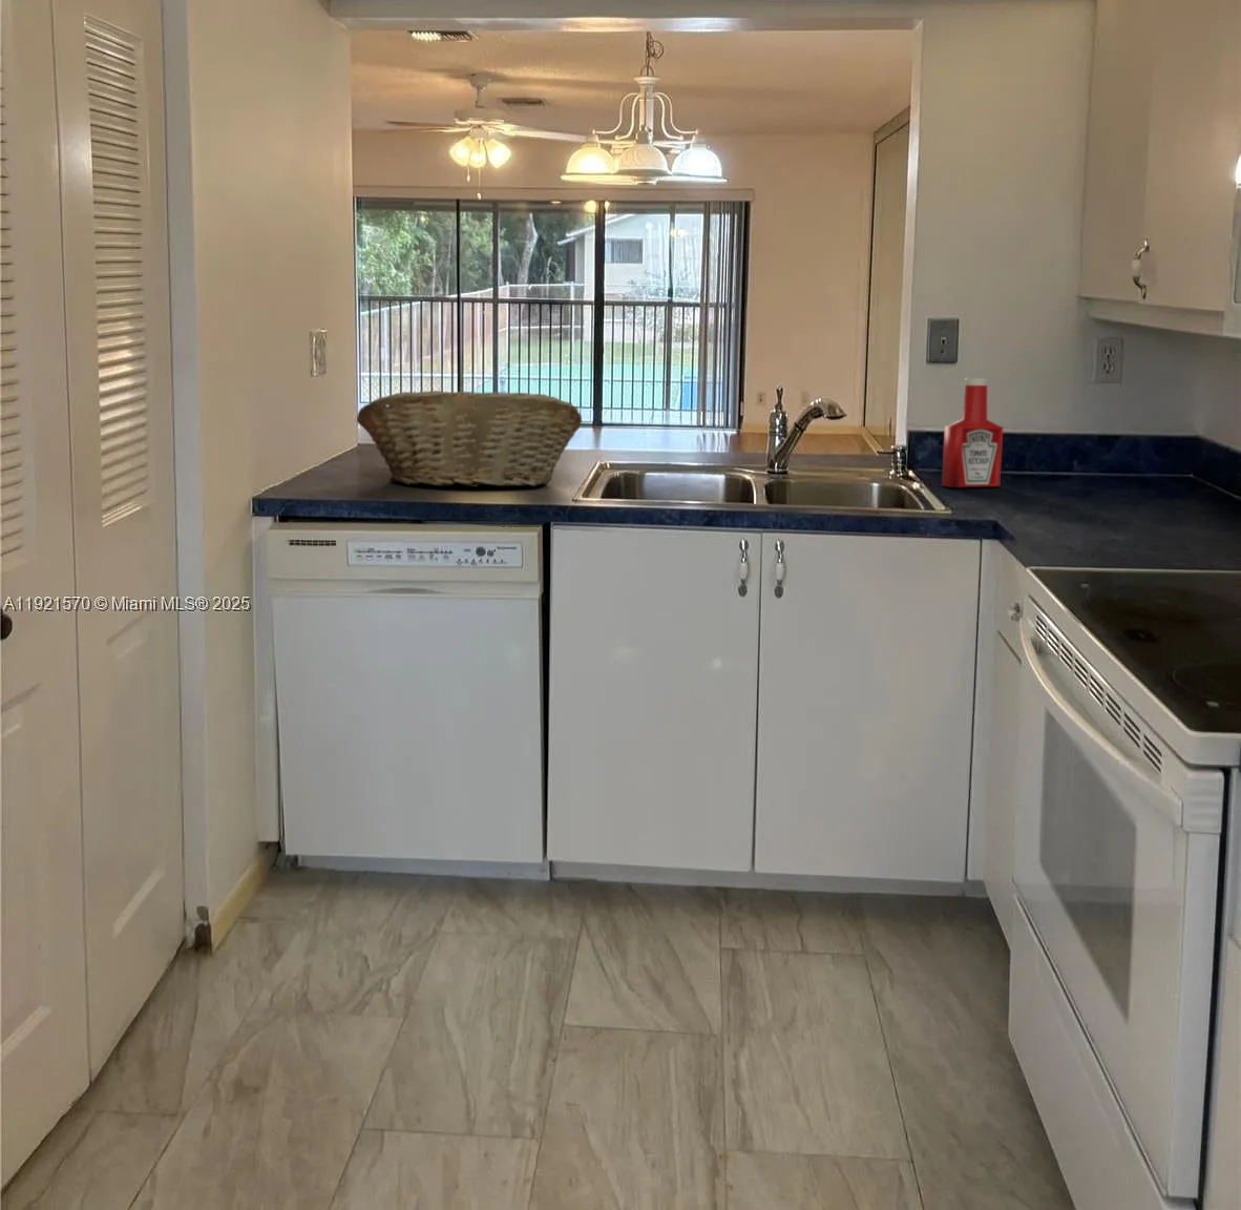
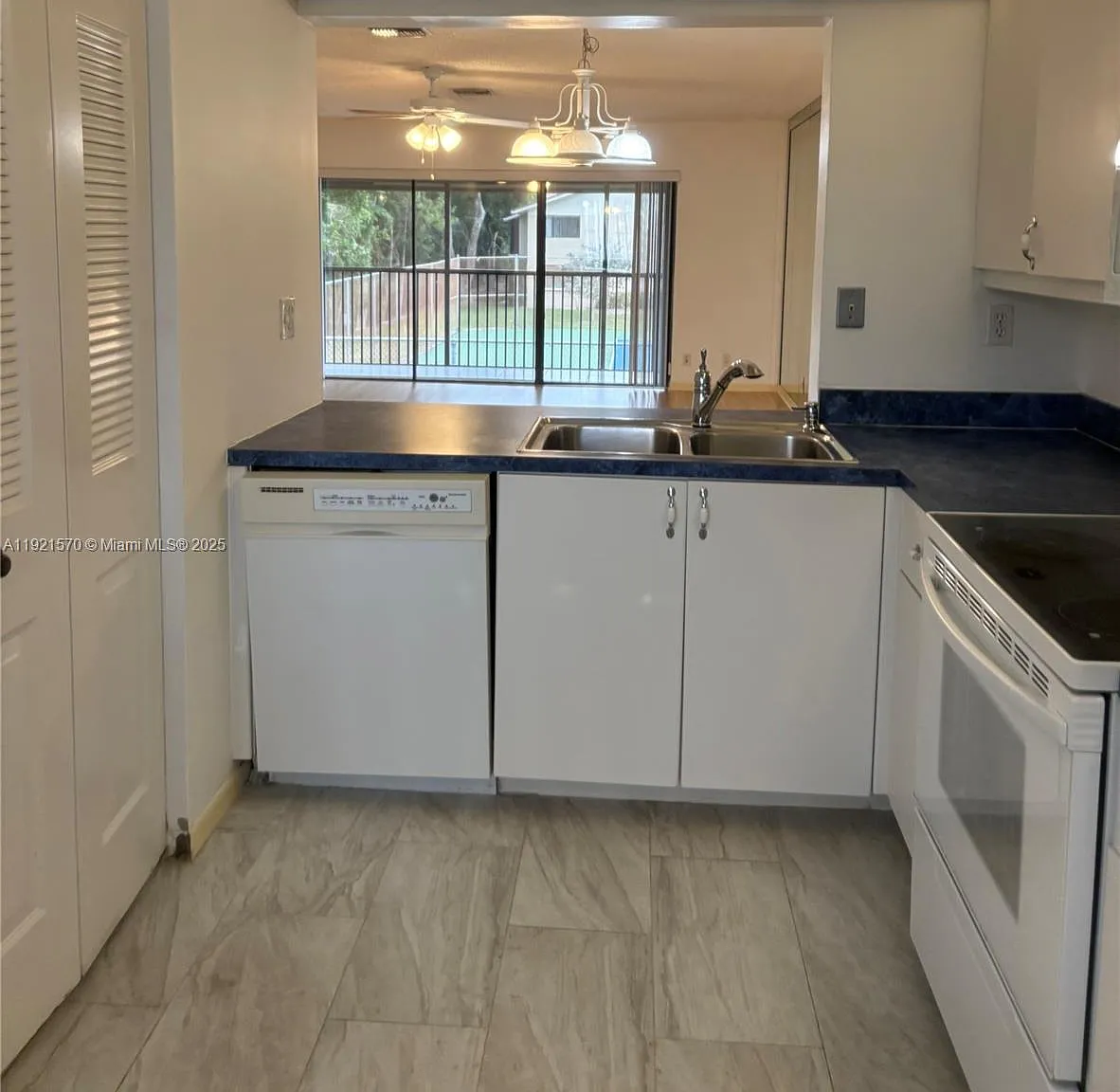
- fruit basket [356,390,583,489]
- soap bottle [941,377,1005,489]
